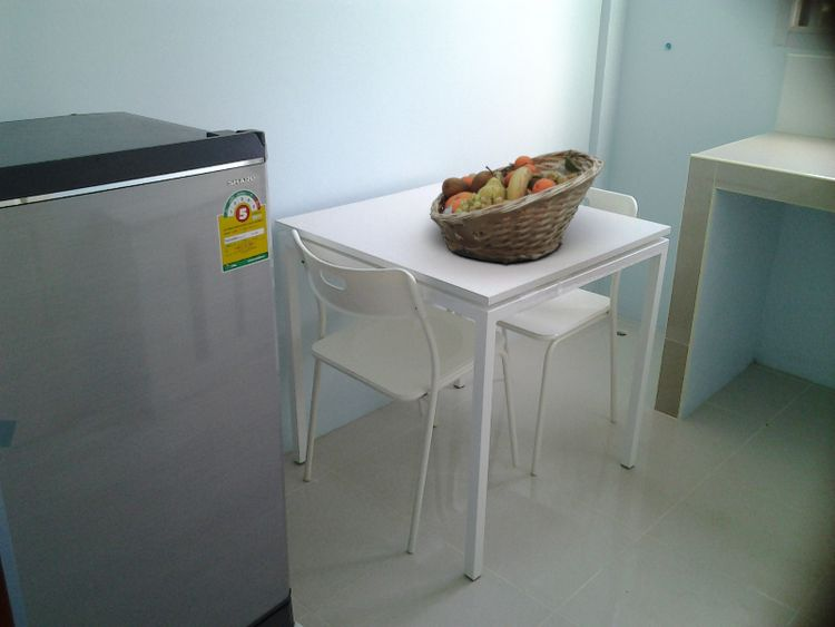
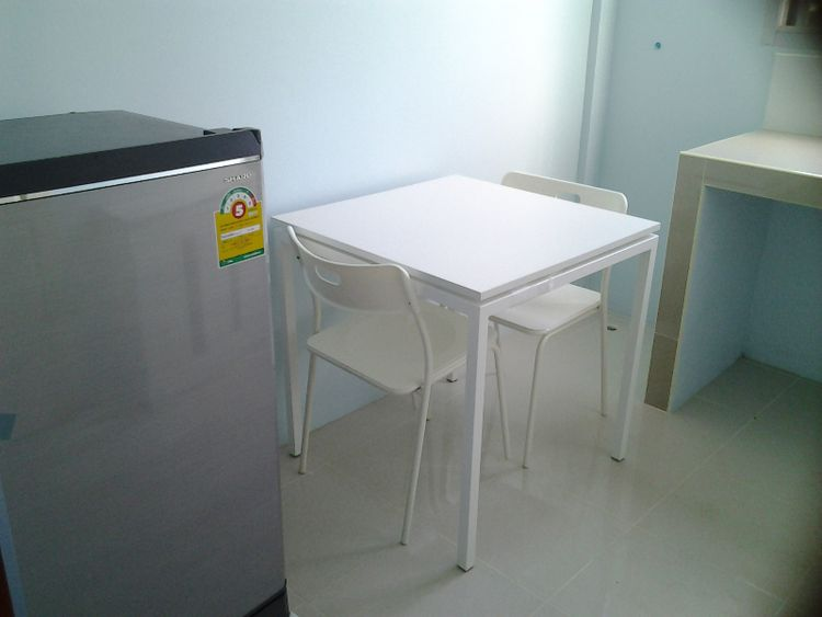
- fruit basket [429,148,607,265]
